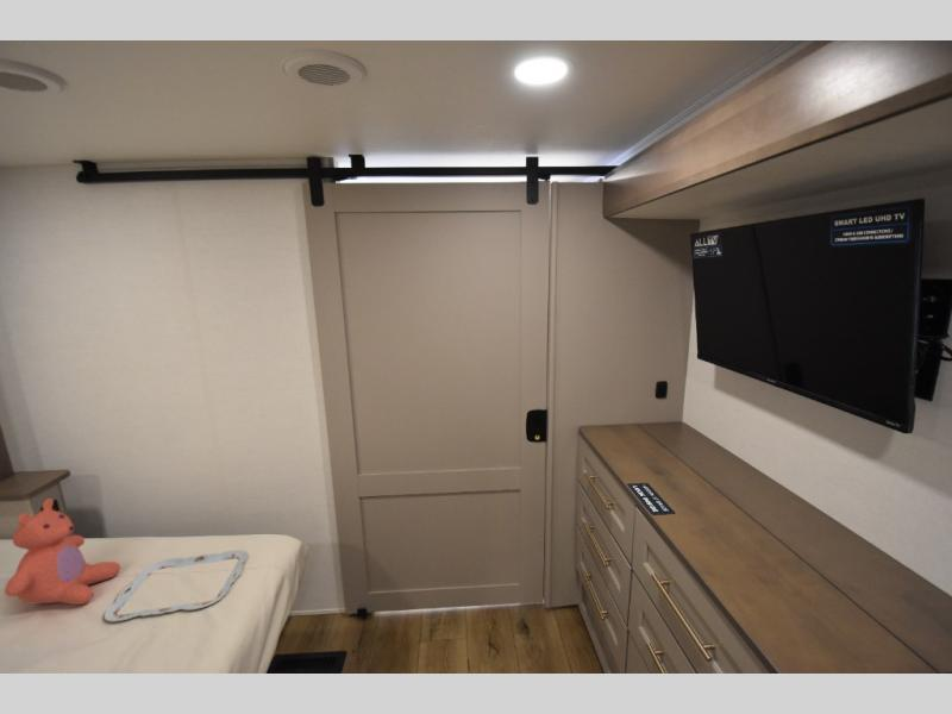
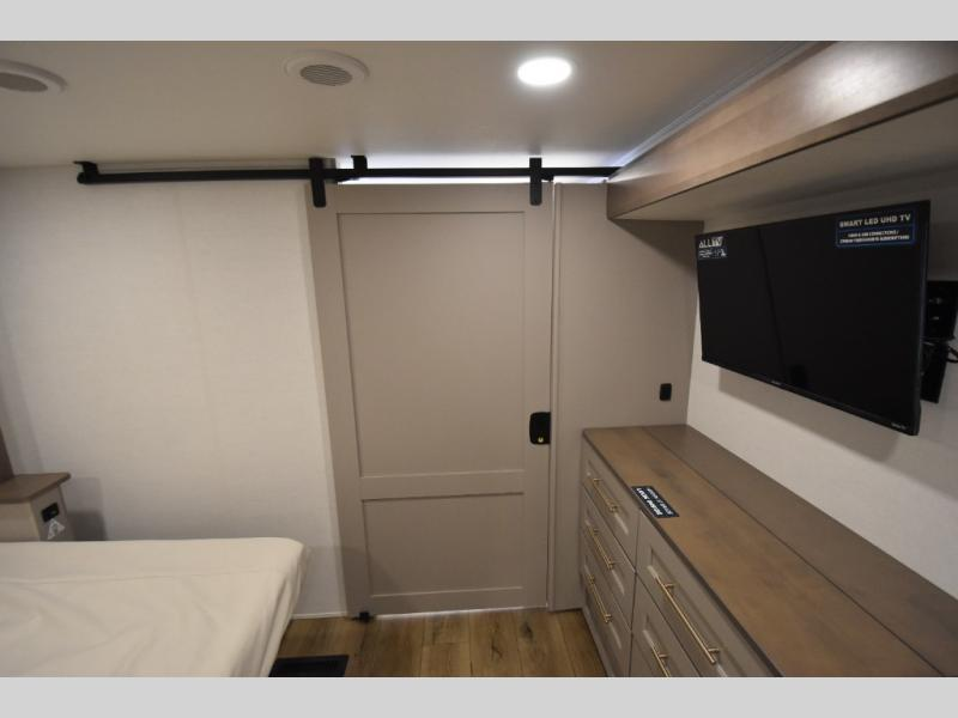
- teddy bear [4,497,121,606]
- serving tray [104,549,249,622]
